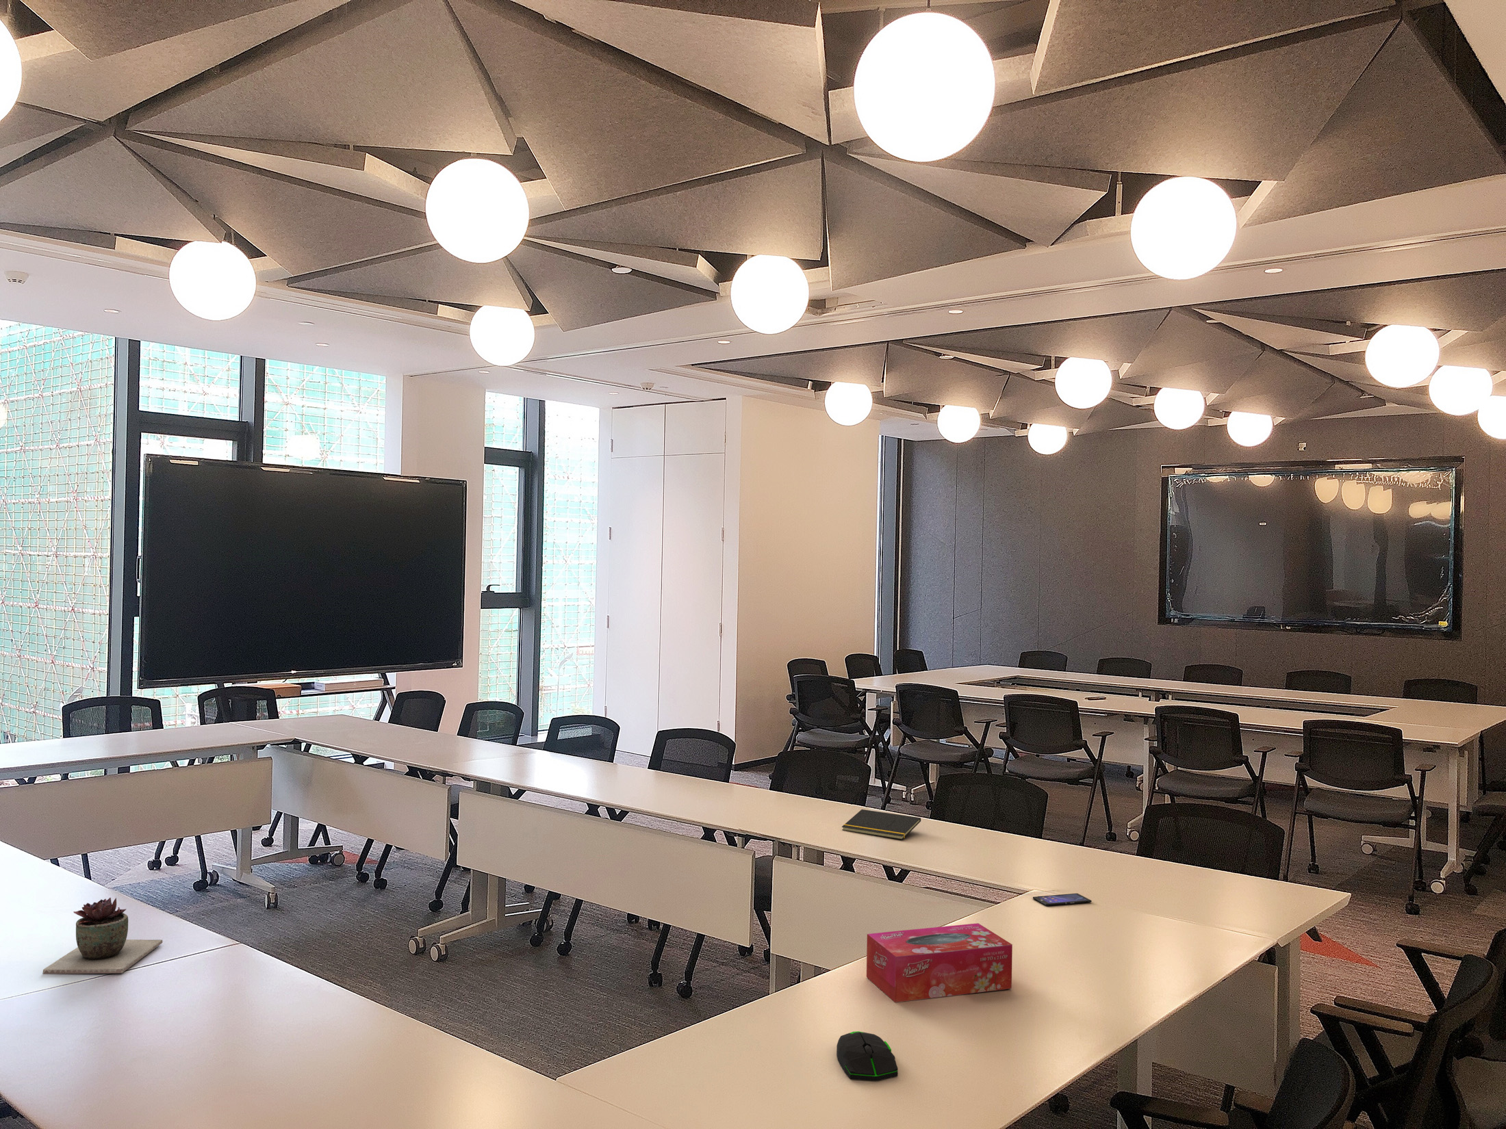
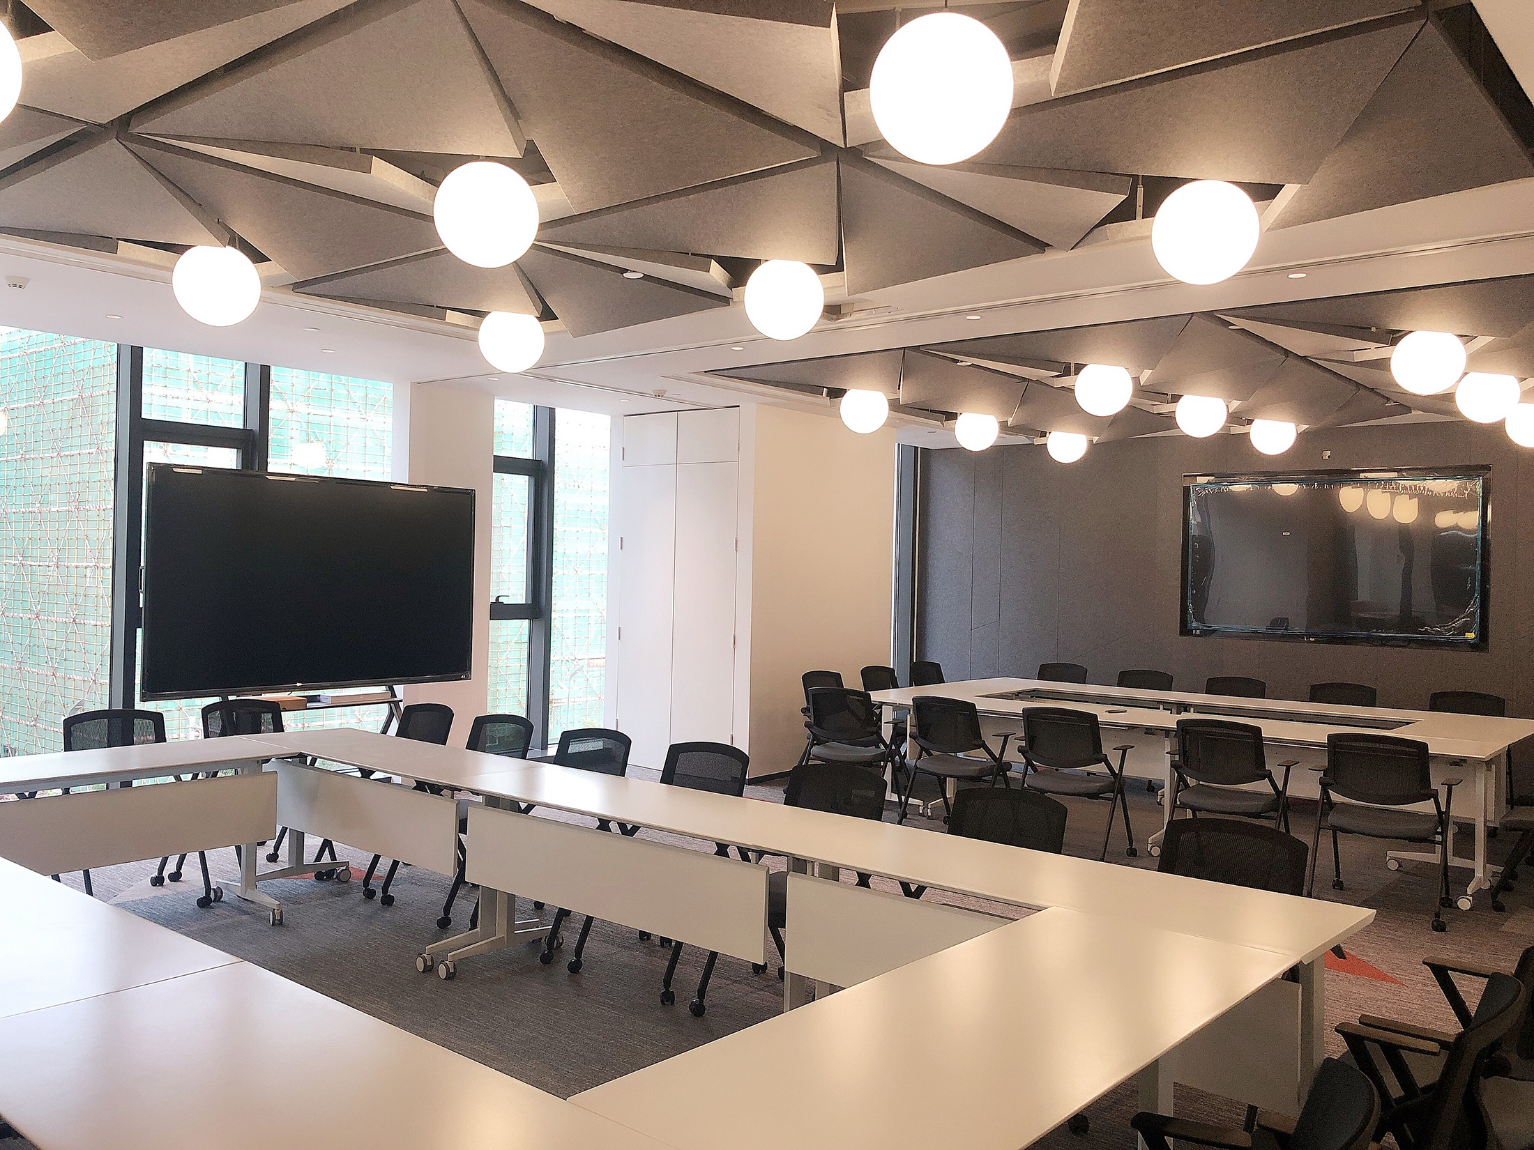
- notepad [841,809,921,841]
- tissue box [866,923,1013,1003]
- succulent plant [42,897,162,975]
- computer mouse [836,1031,898,1082]
- smartphone [1033,893,1092,906]
